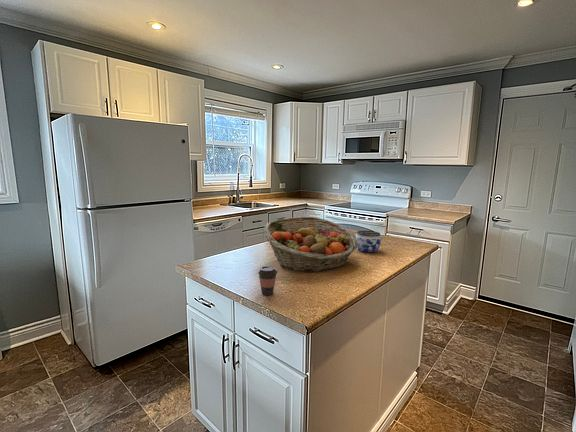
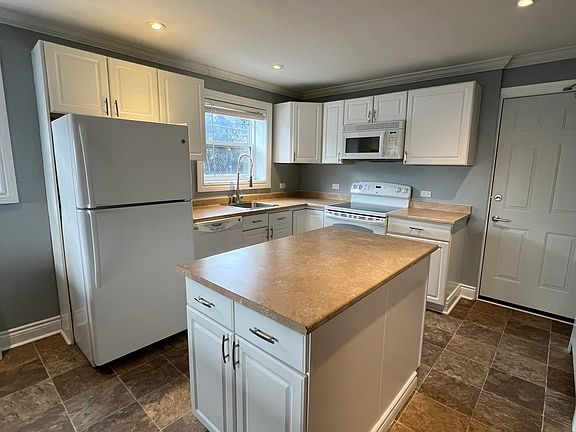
- fruit basket [263,216,358,273]
- jar [355,230,382,253]
- coffee cup [257,265,278,296]
